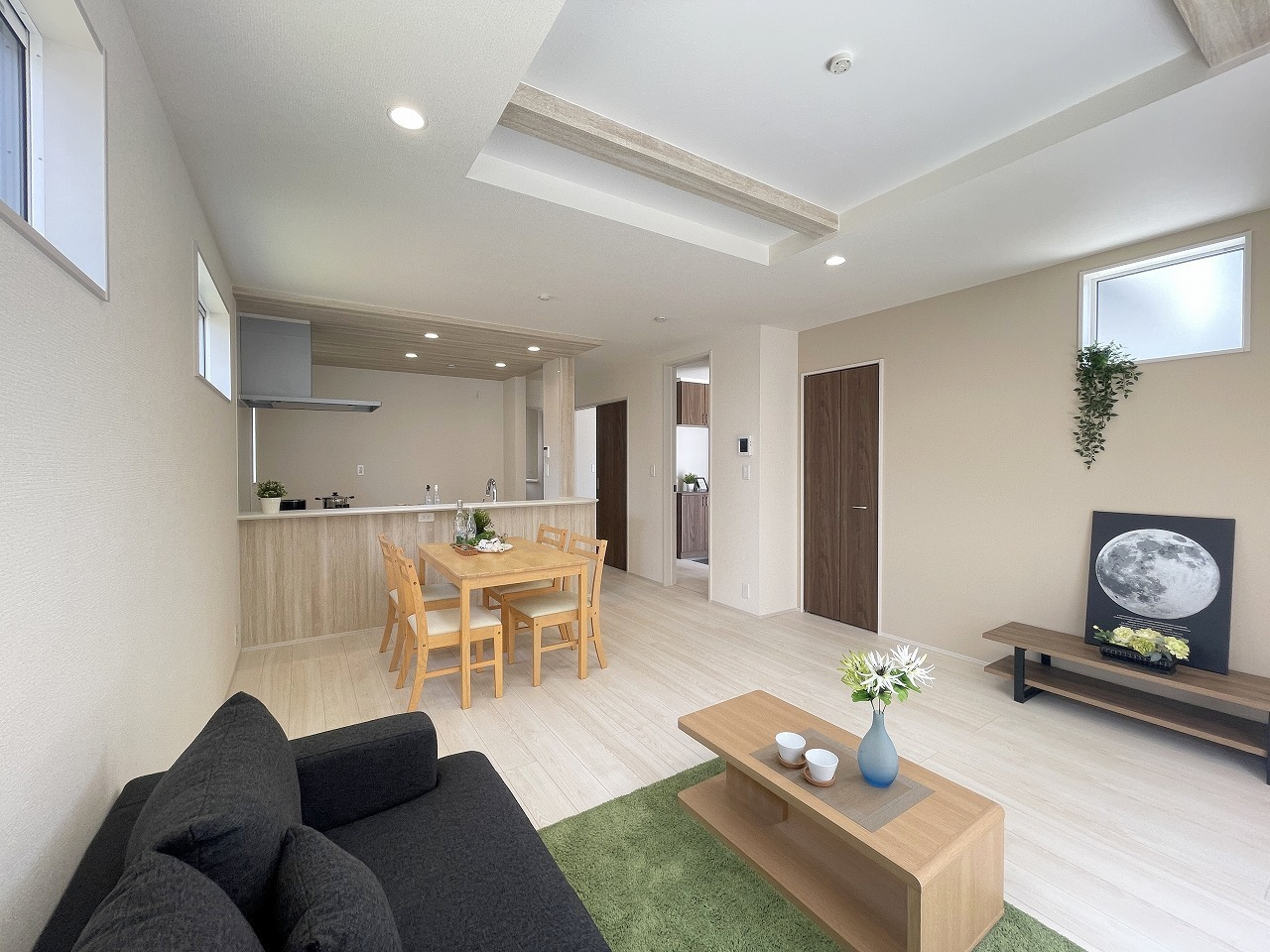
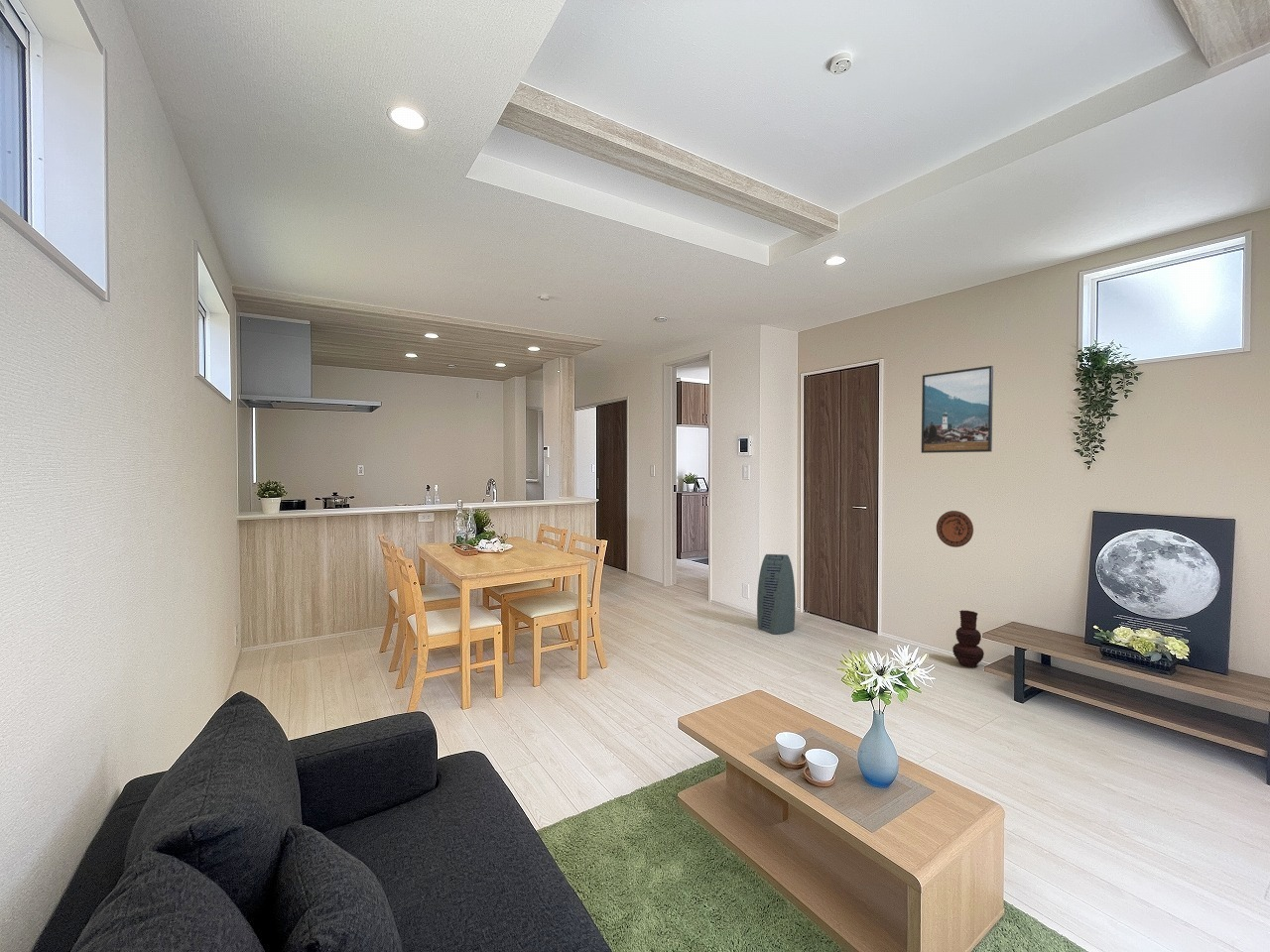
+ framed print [921,365,994,454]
+ air purifier [756,553,797,635]
+ decorative plate [936,510,974,548]
+ vase [952,610,985,668]
